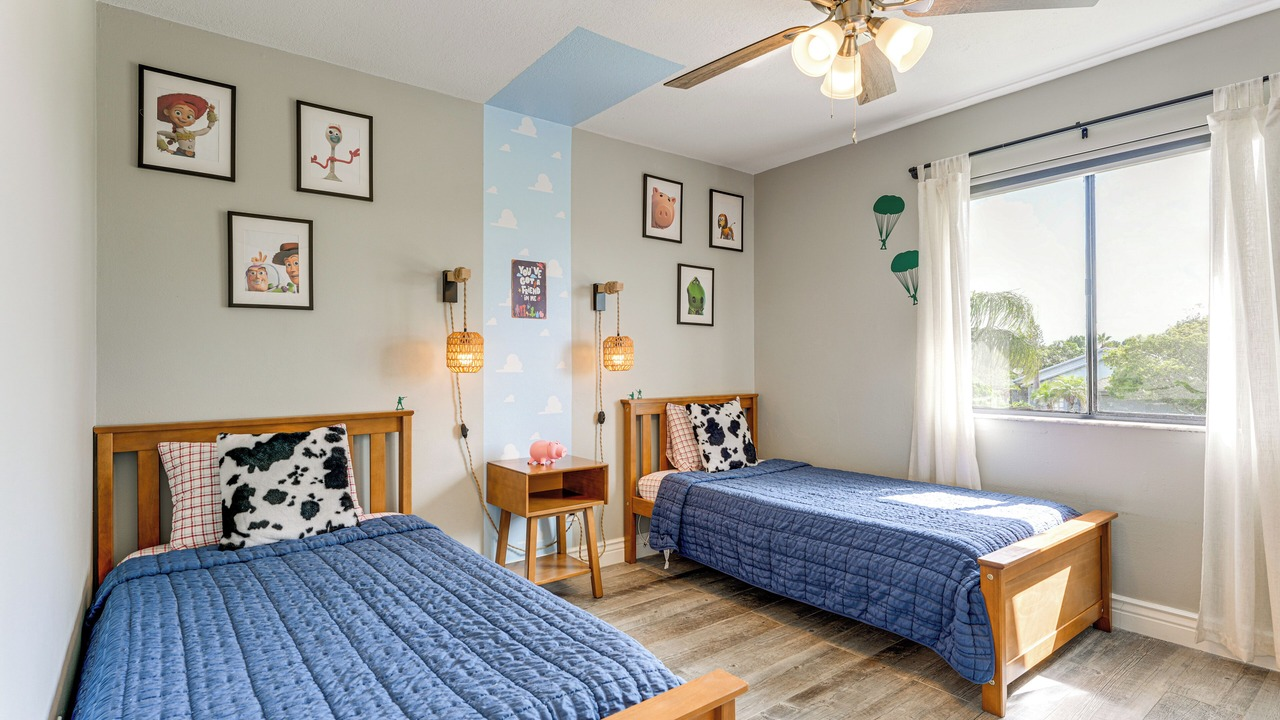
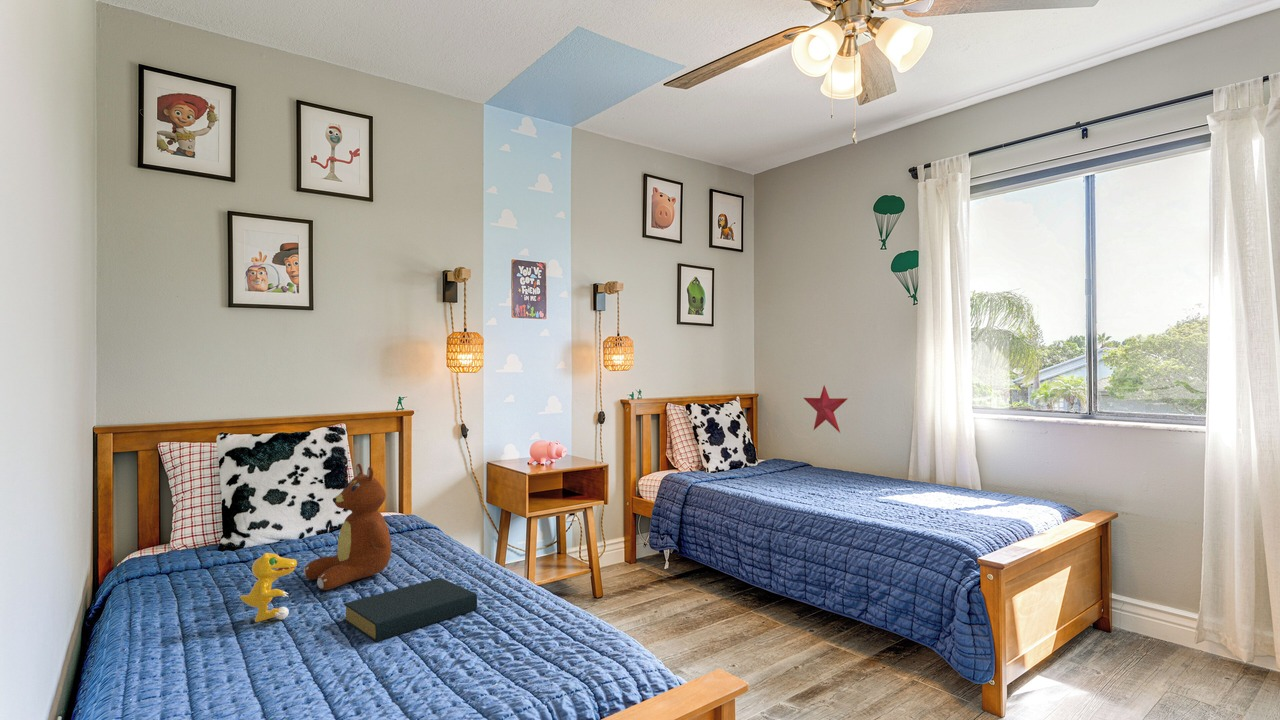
+ toy dinosaur [239,552,298,623]
+ teddy bear [303,463,392,591]
+ decorative star [803,385,849,434]
+ hardback book [342,577,478,643]
